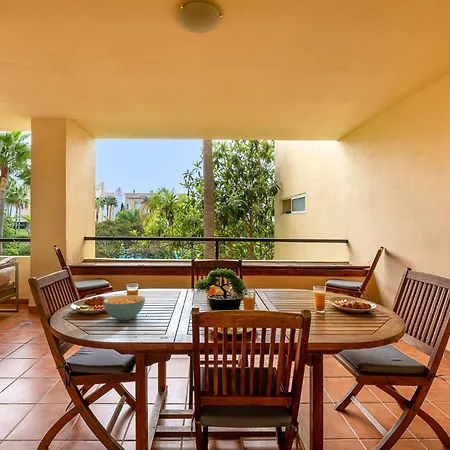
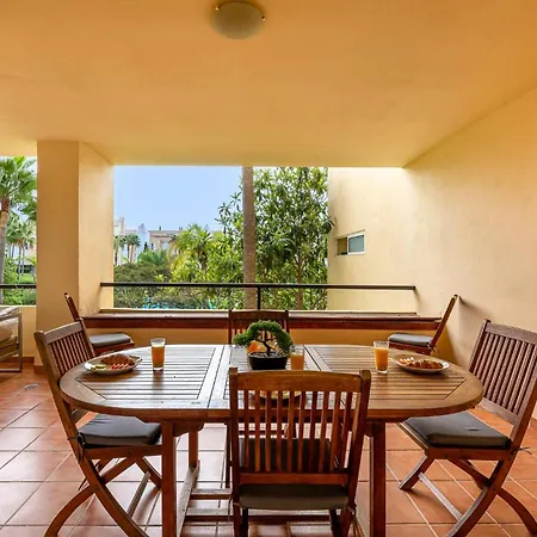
- cereal bowl [102,294,146,322]
